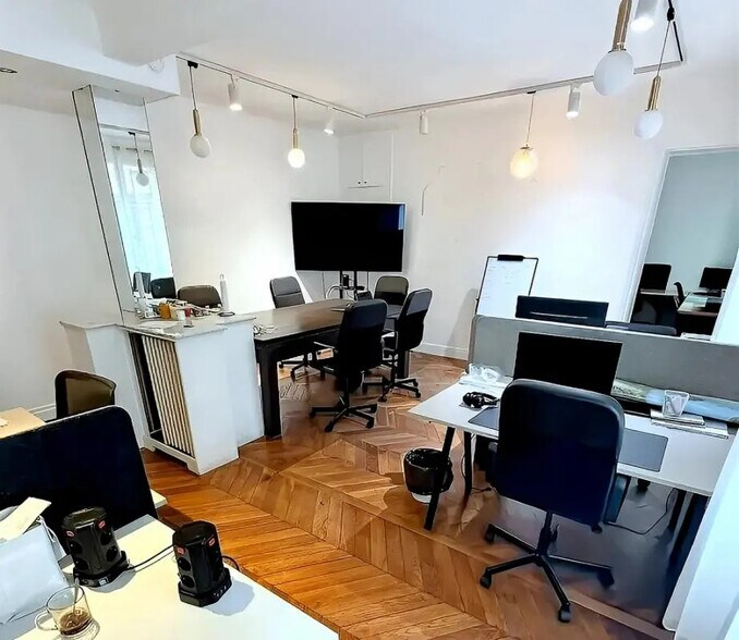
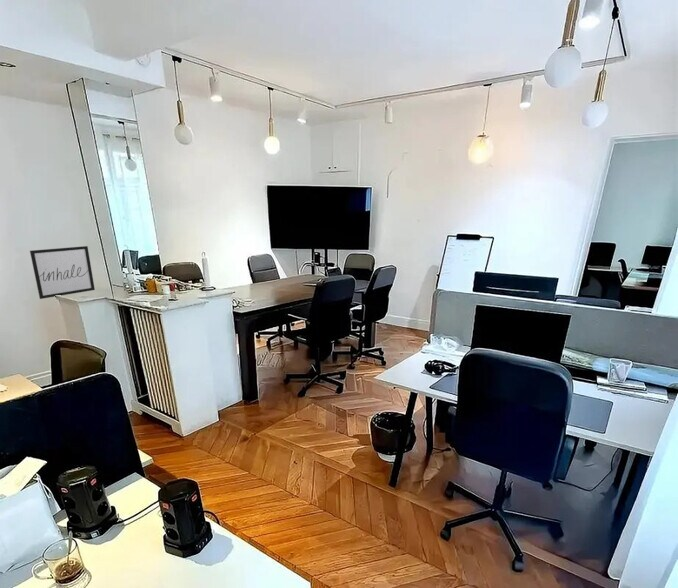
+ wall art [29,245,96,300]
